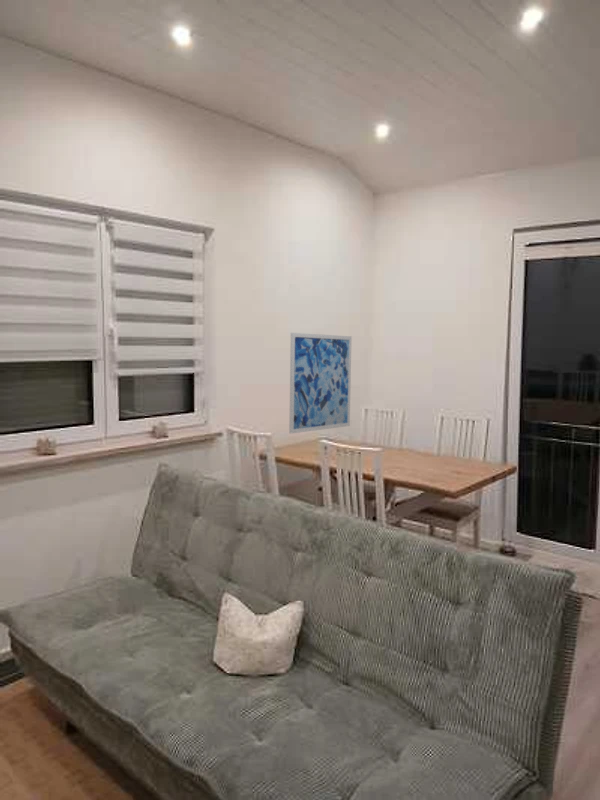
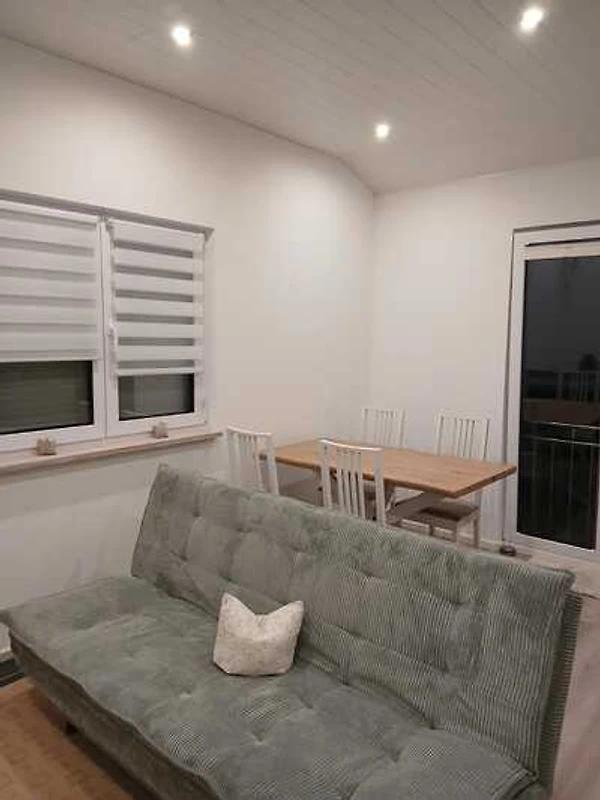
- wall art [288,332,353,435]
